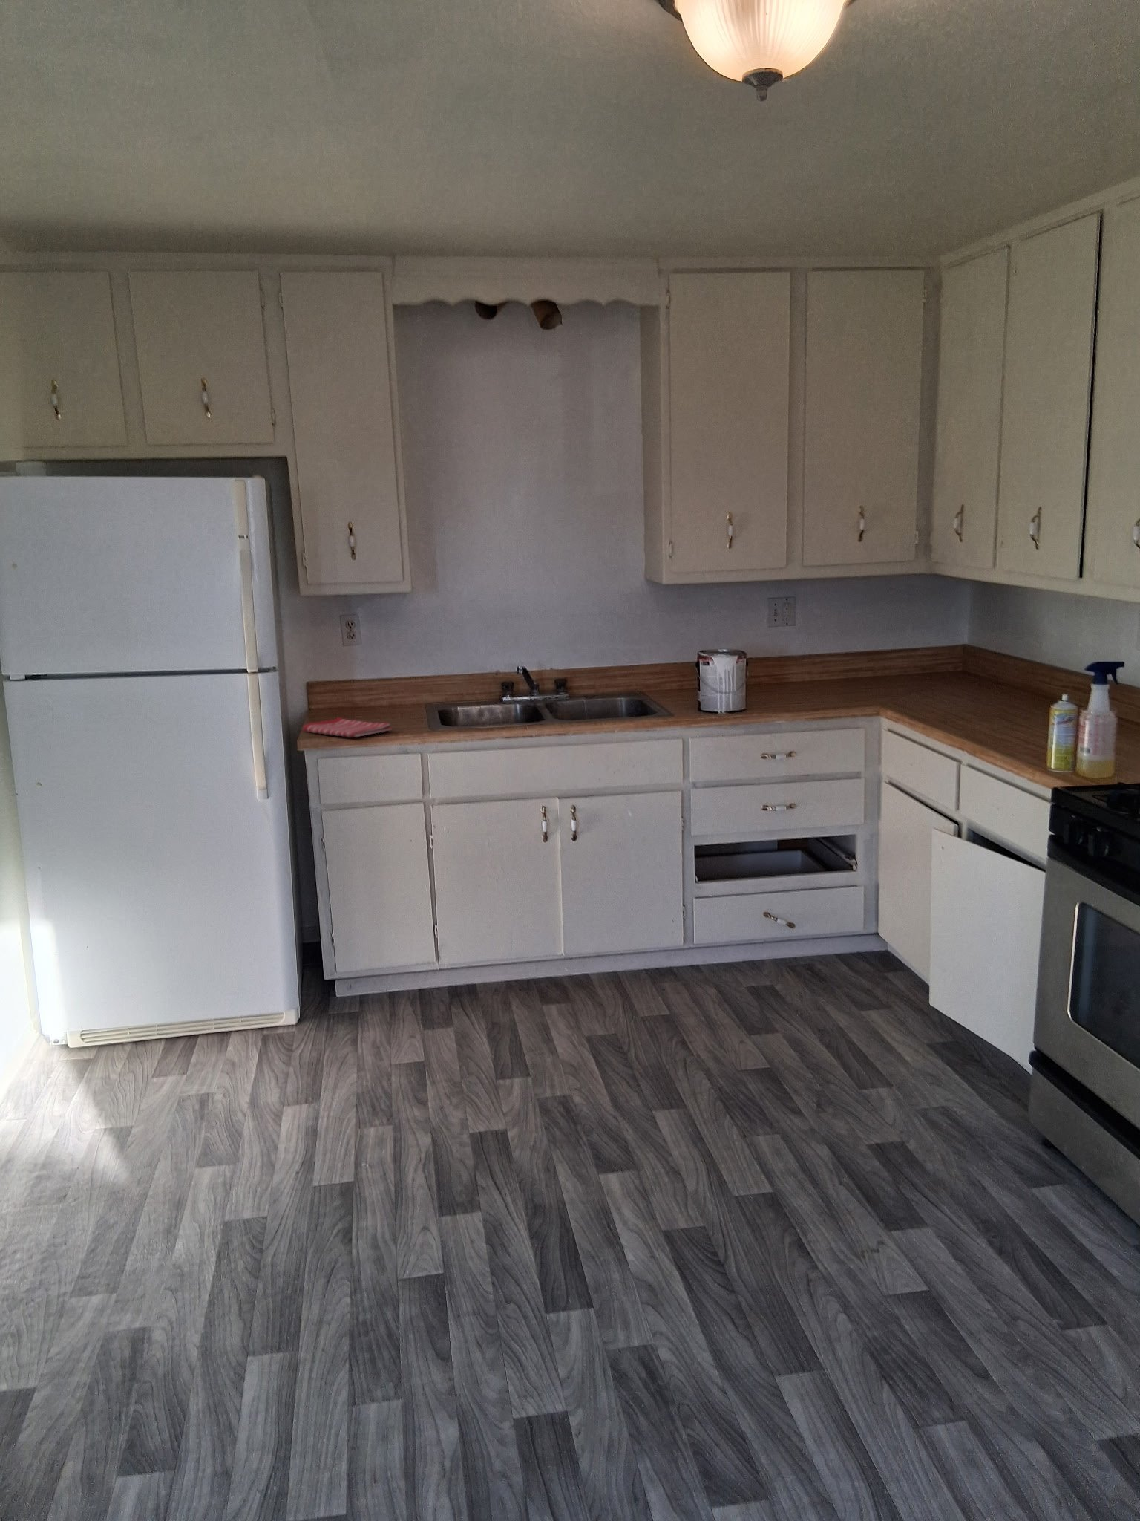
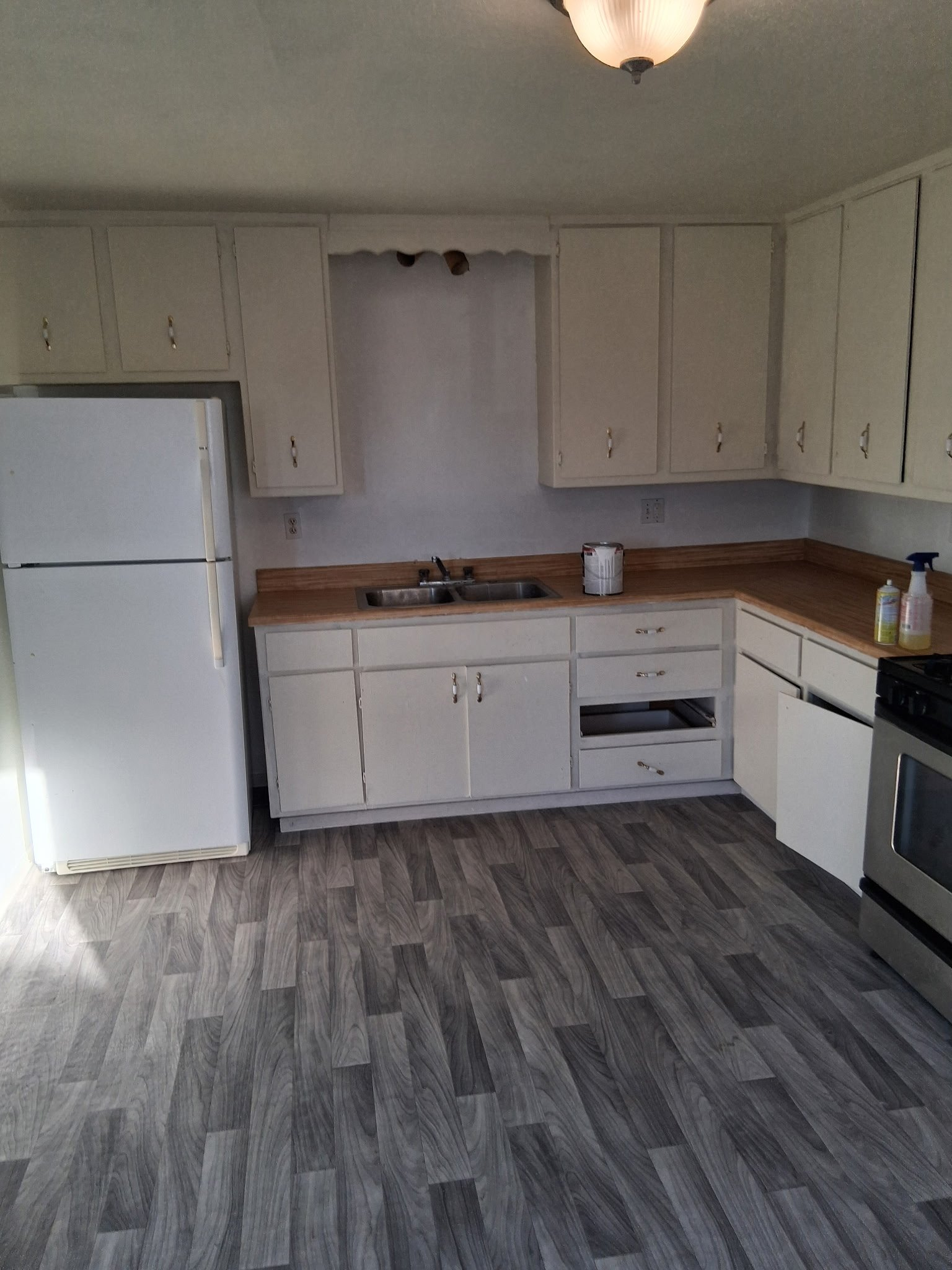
- dish towel [302,716,393,738]
